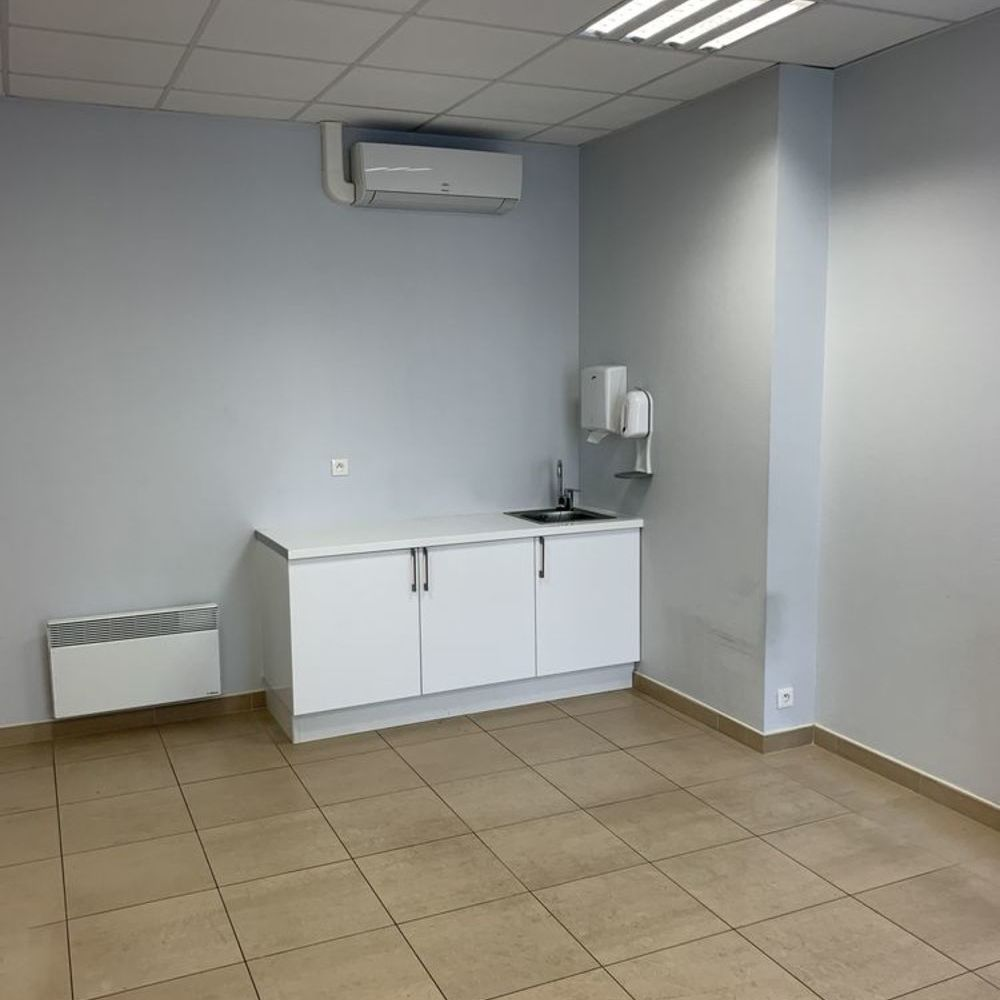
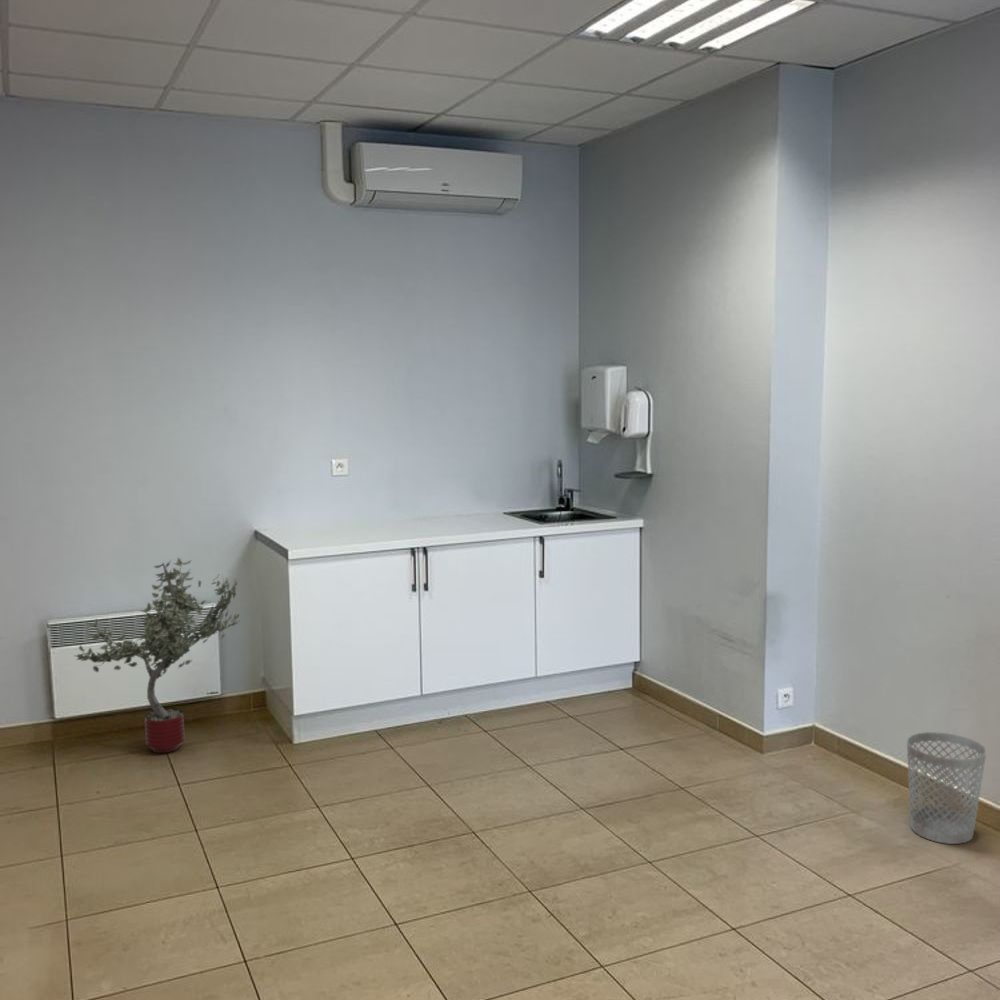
+ potted tree [72,556,240,754]
+ wastebasket [906,731,987,845]
